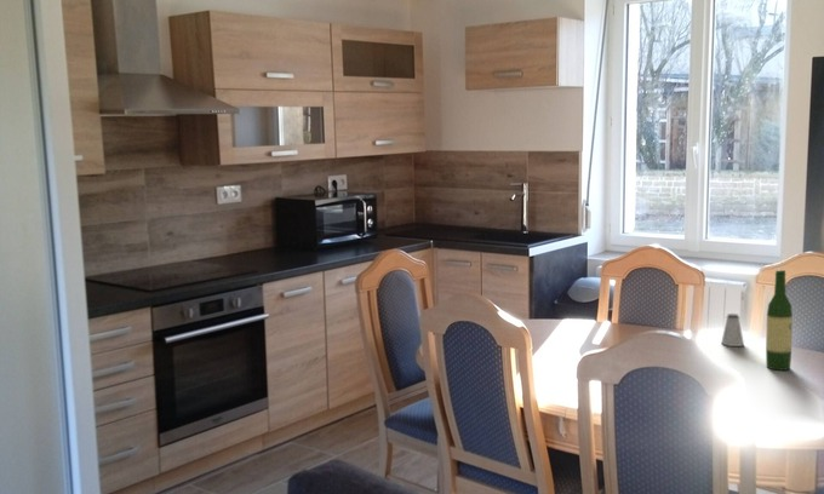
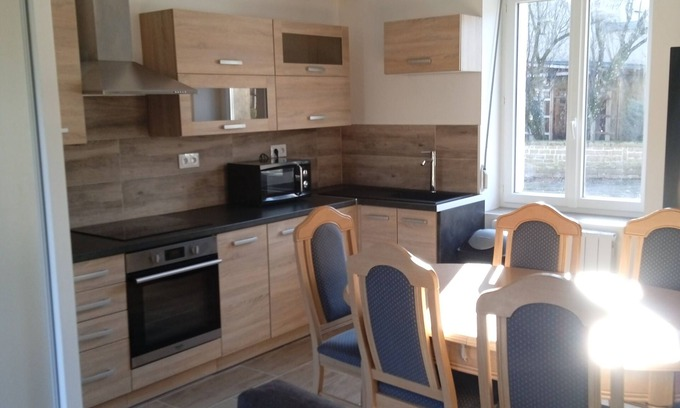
- wine bottle [765,269,794,372]
- saltshaker [720,312,745,347]
